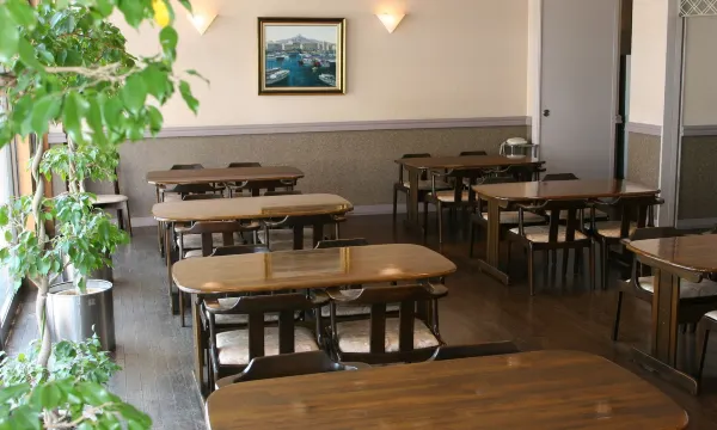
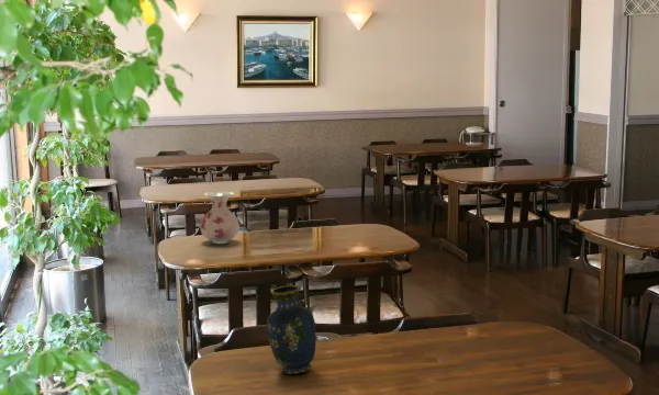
+ vase [200,191,241,245]
+ vase [266,284,316,375]
